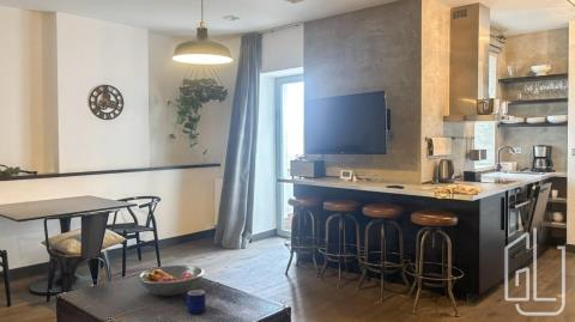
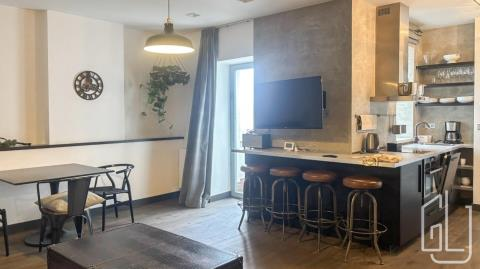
- mug [182,288,206,315]
- fruit bowl [137,265,205,297]
